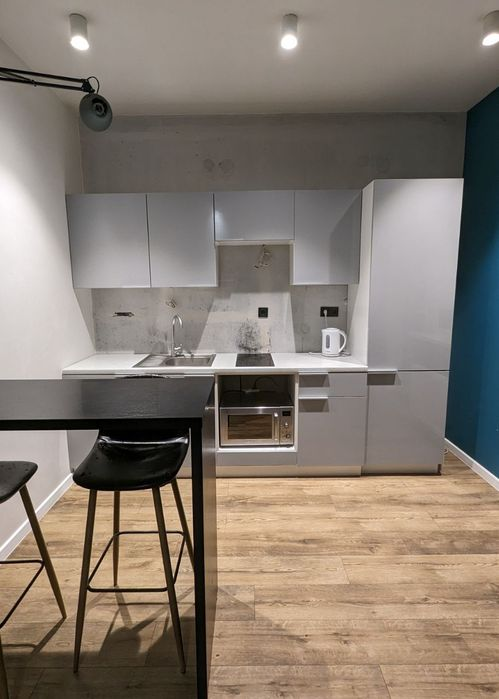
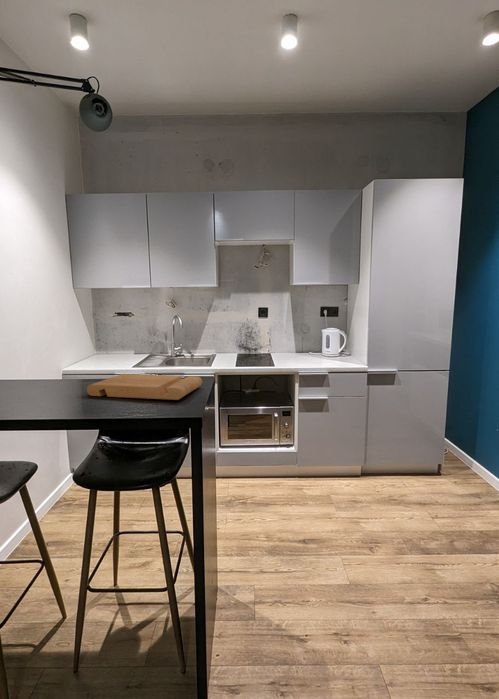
+ cutting board [86,373,203,401]
